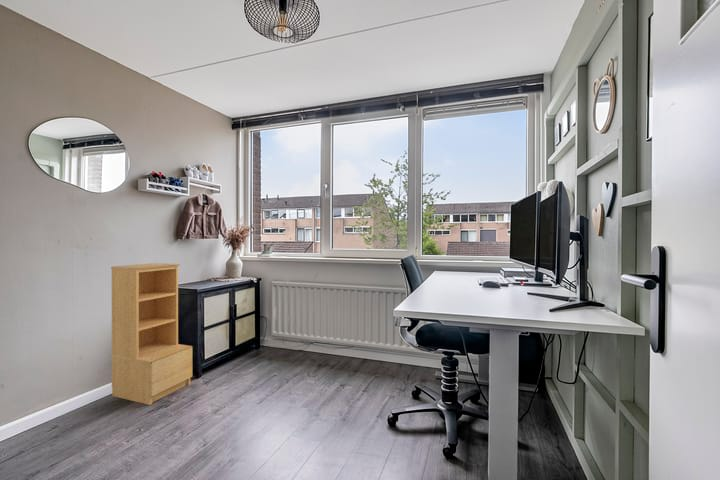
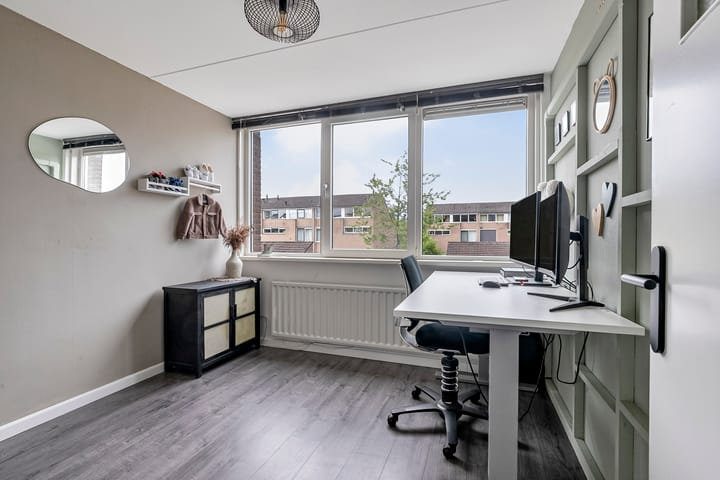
- bookshelf [110,262,193,406]
